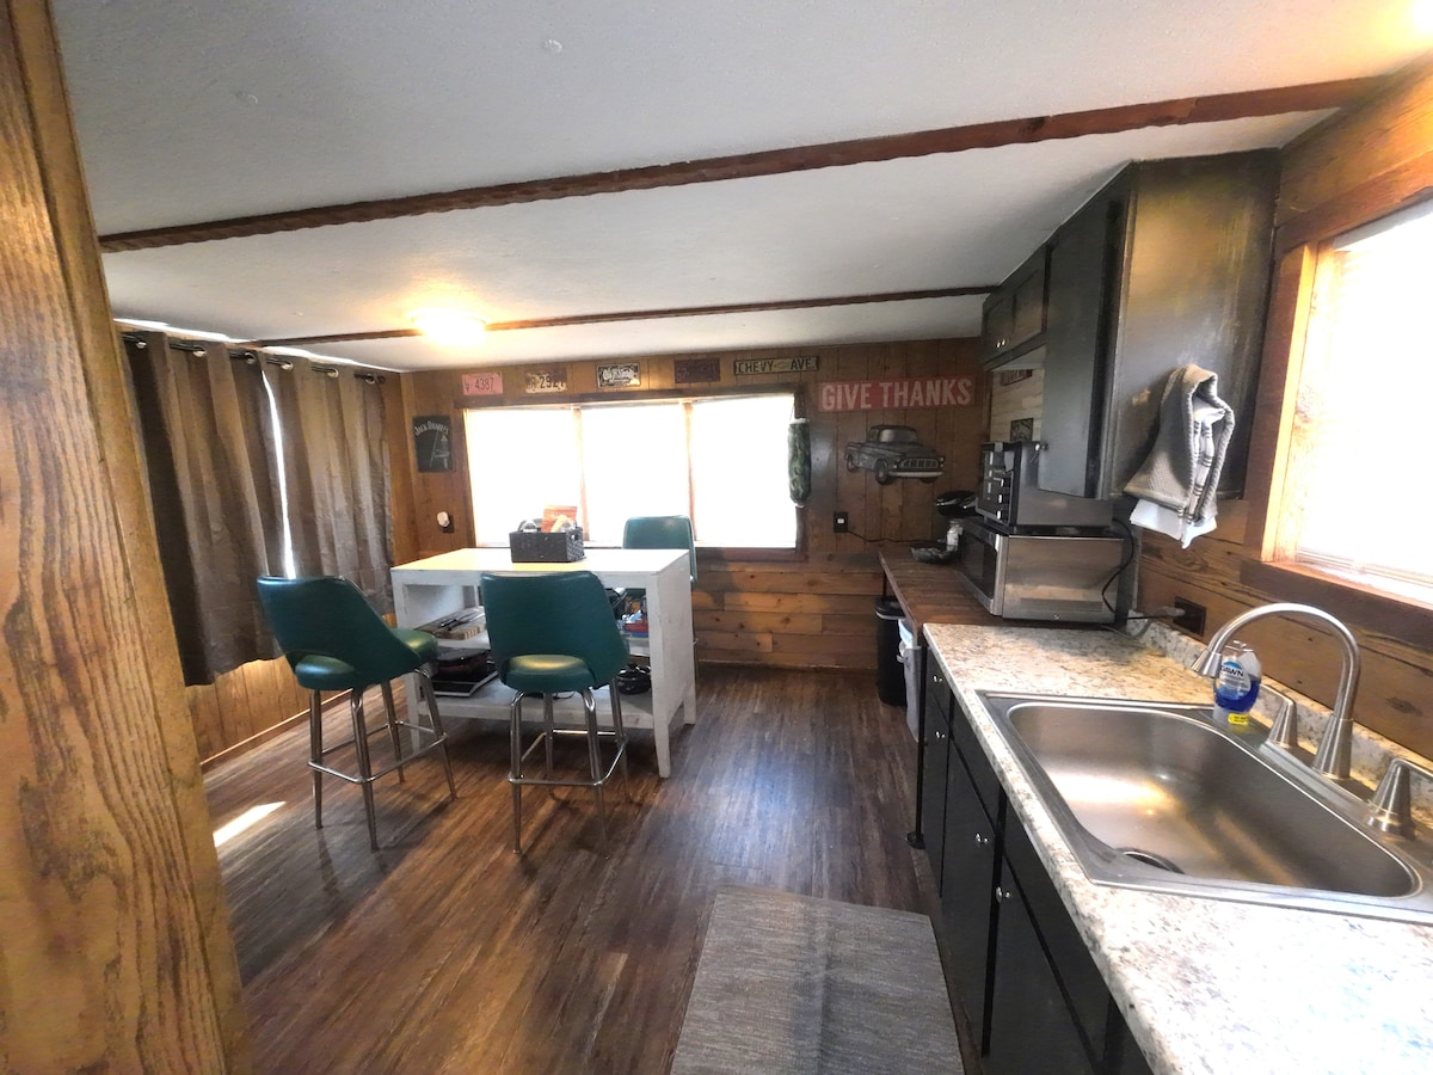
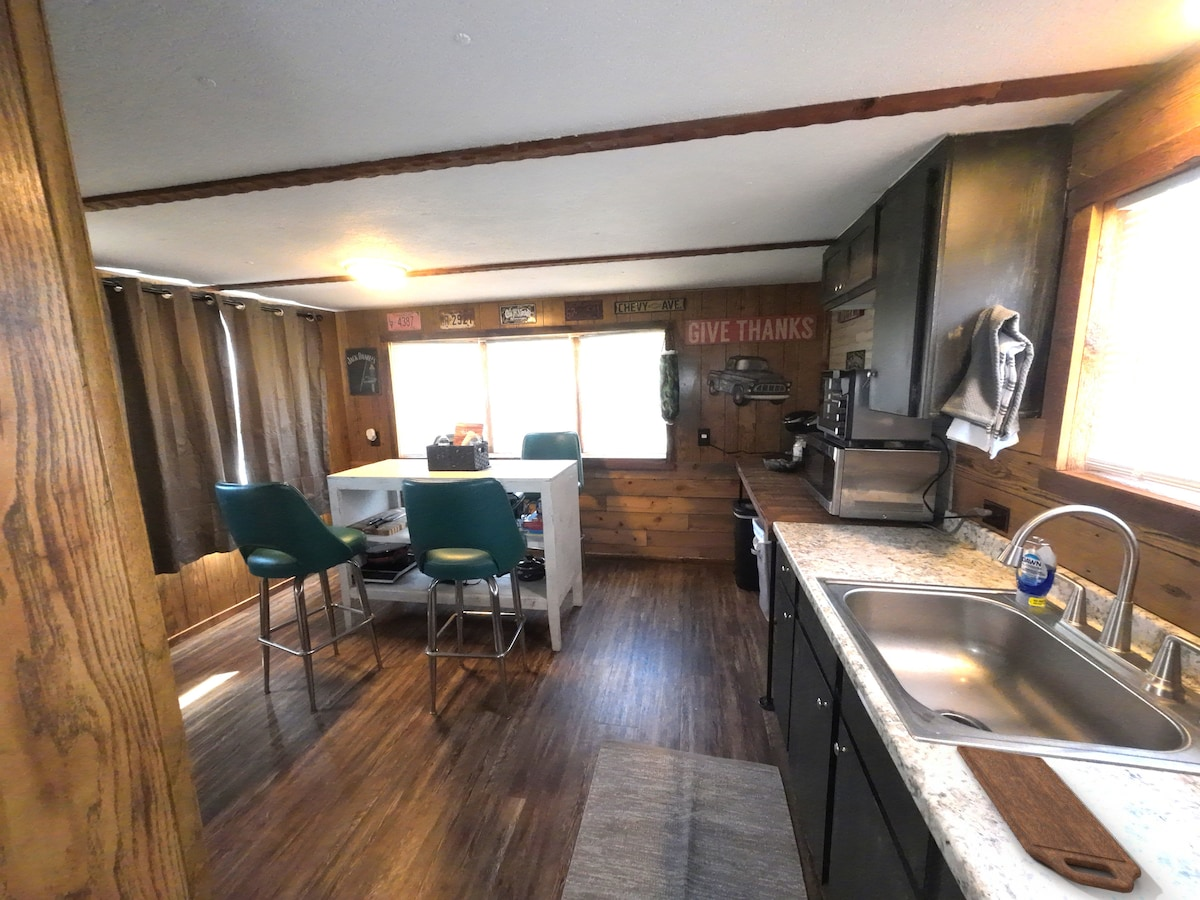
+ cutting board [956,744,1142,894]
